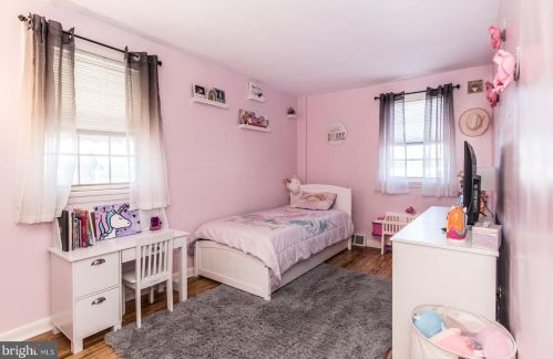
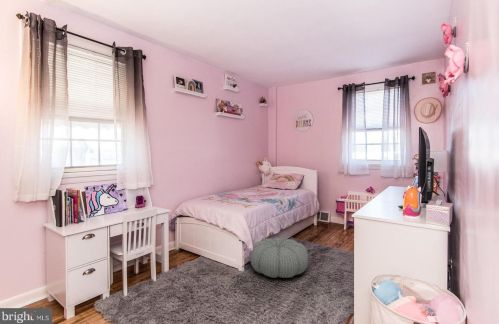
+ pouf [248,237,309,279]
